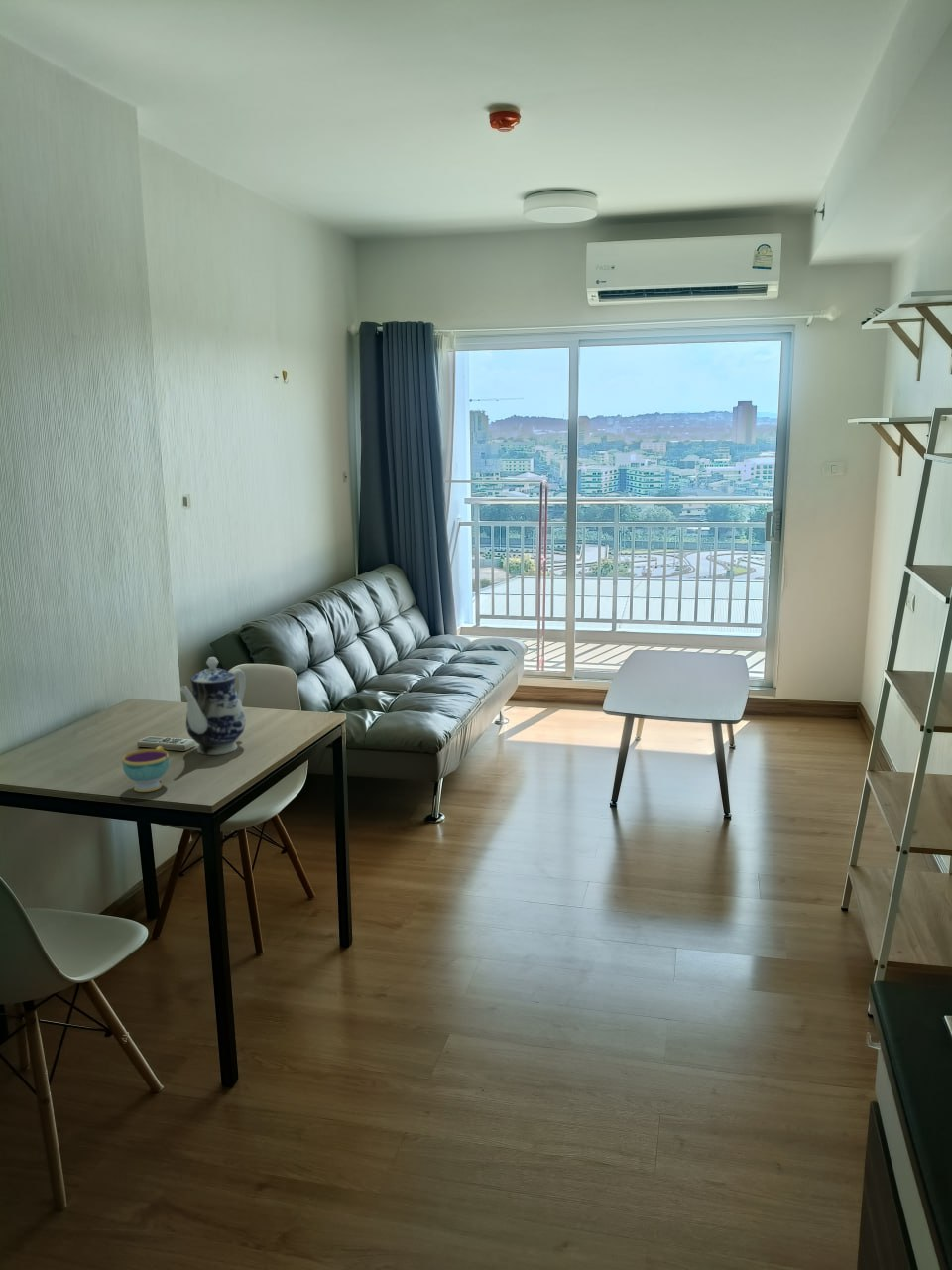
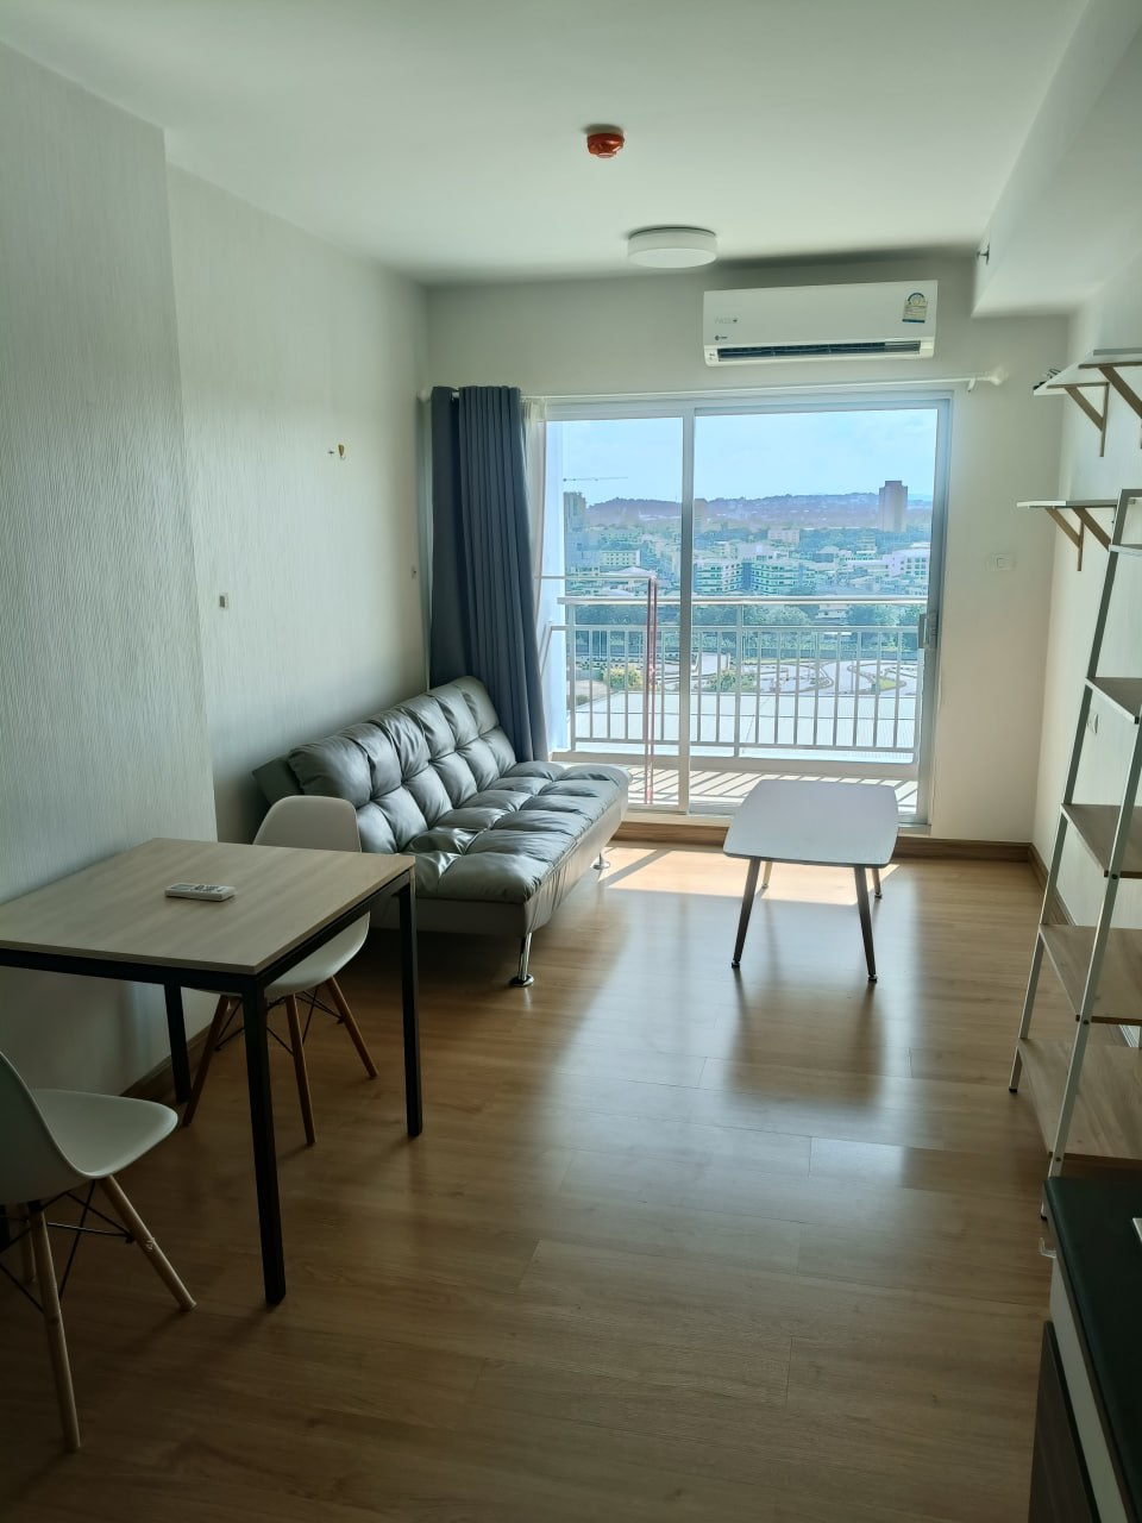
- teapot [179,656,247,756]
- teacup [122,745,171,793]
